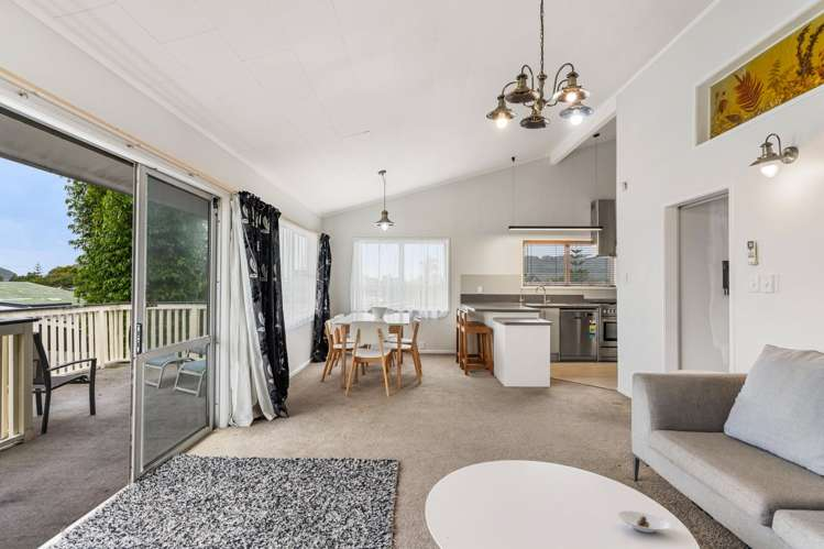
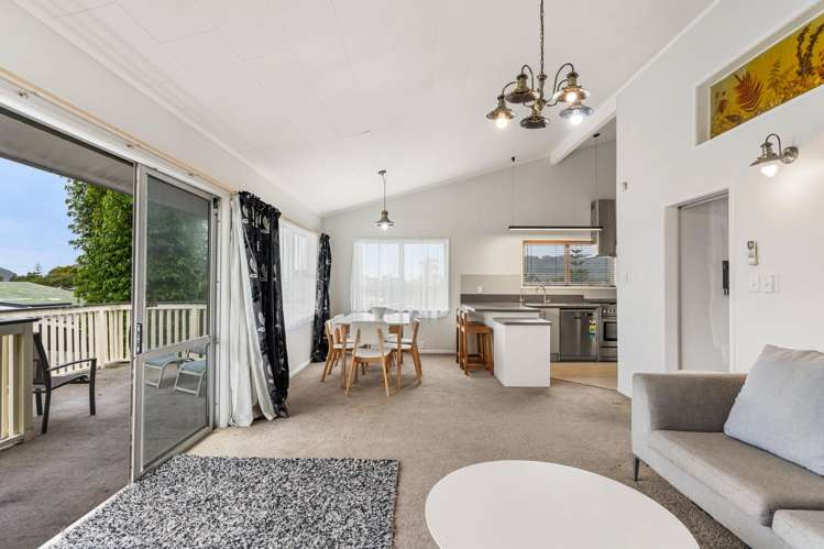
- saucer [616,509,671,534]
